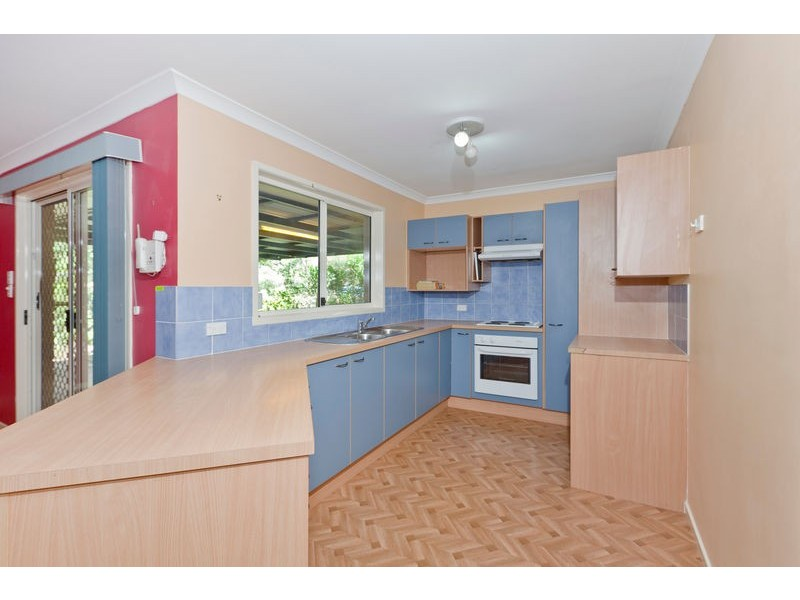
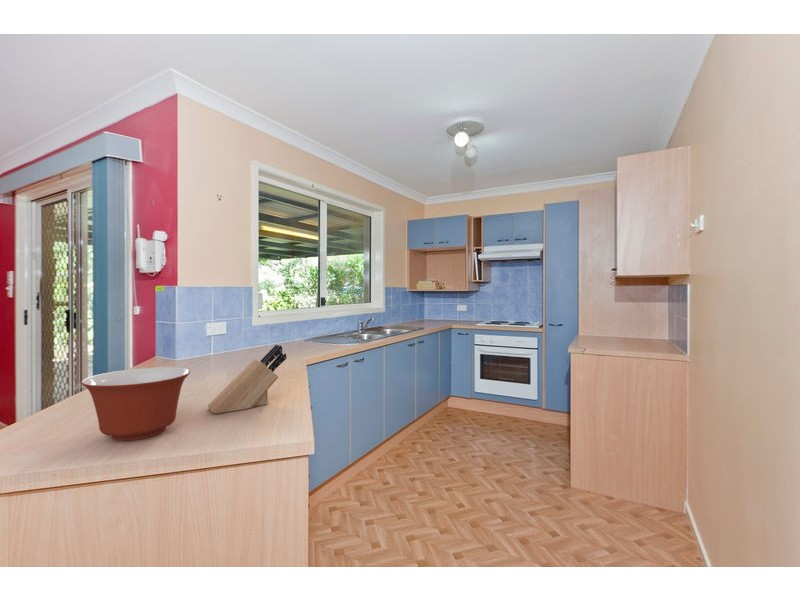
+ mixing bowl [80,366,191,442]
+ knife block [207,344,287,415]
